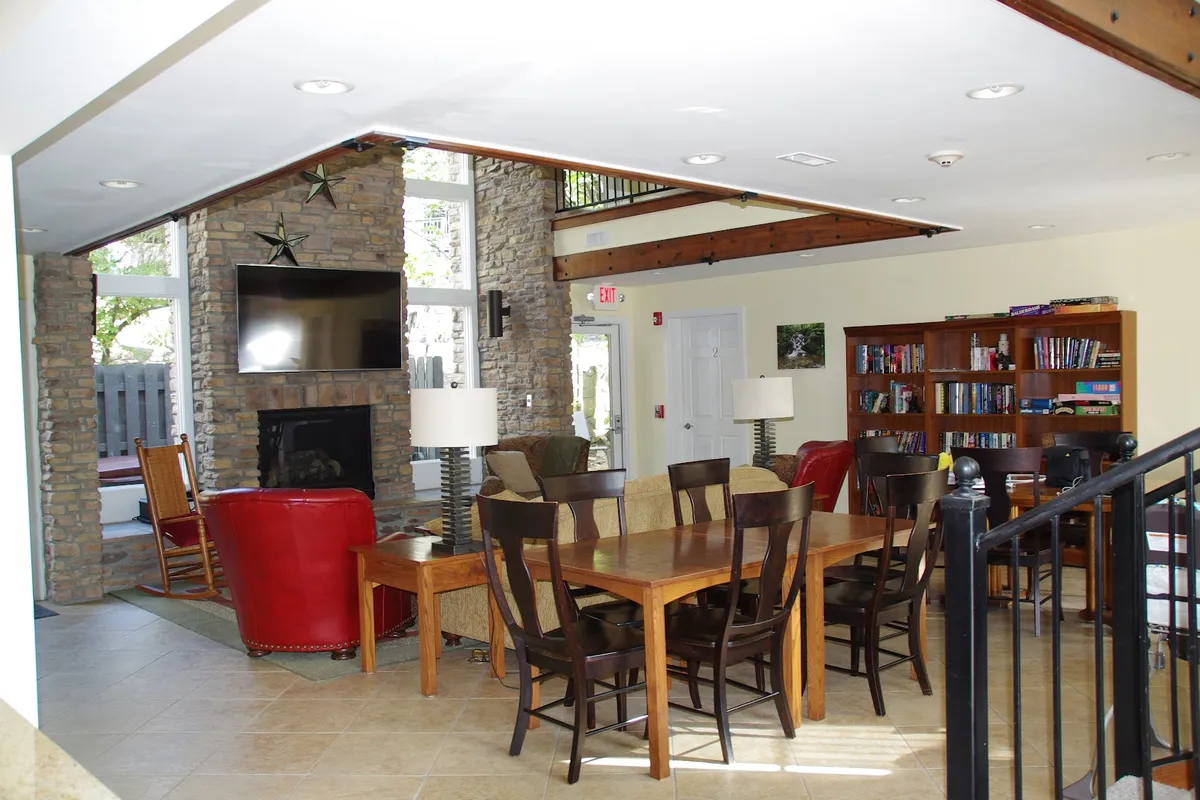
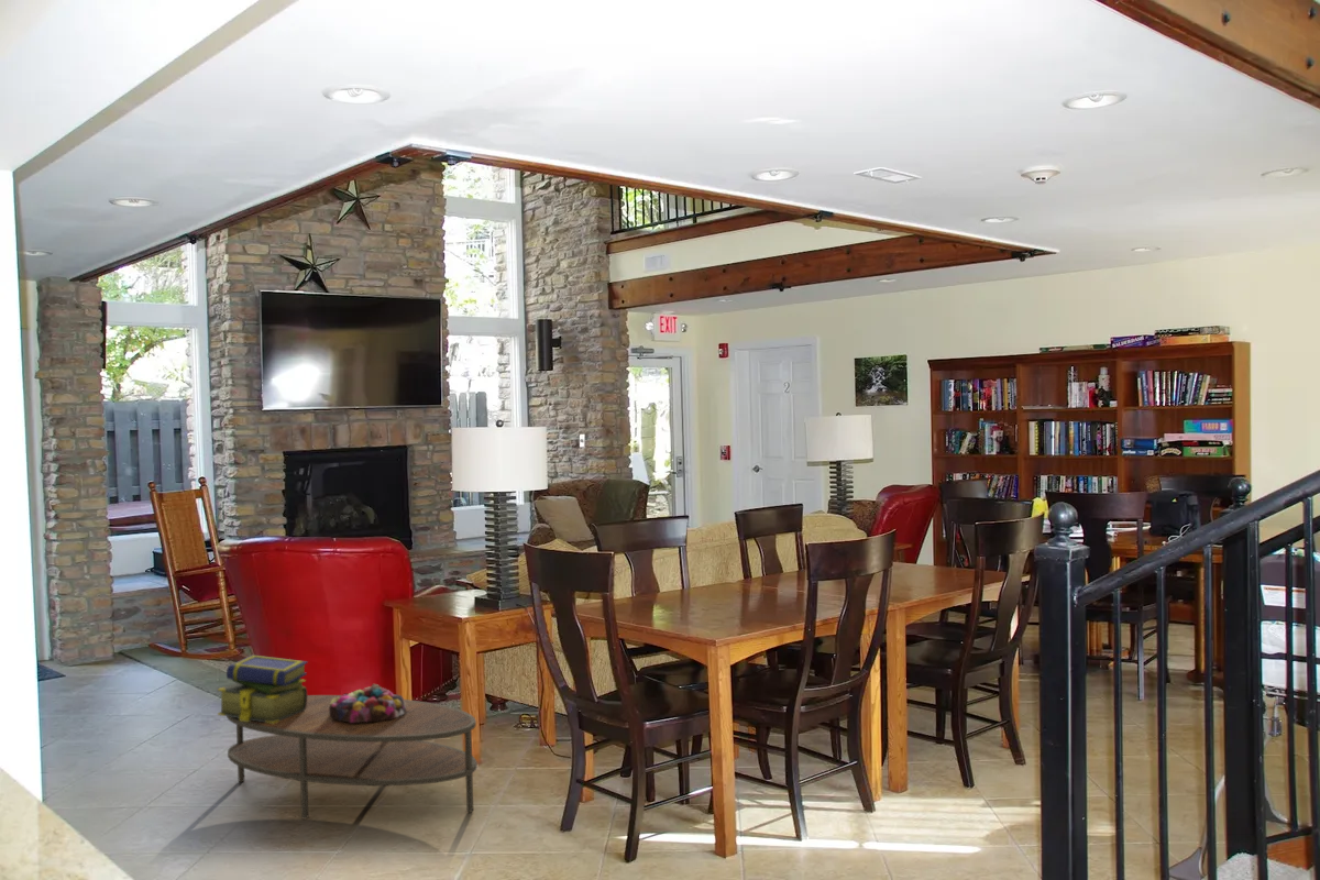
+ stack of books [217,653,309,724]
+ coffee table [226,694,479,821]
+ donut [329,683,407,723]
